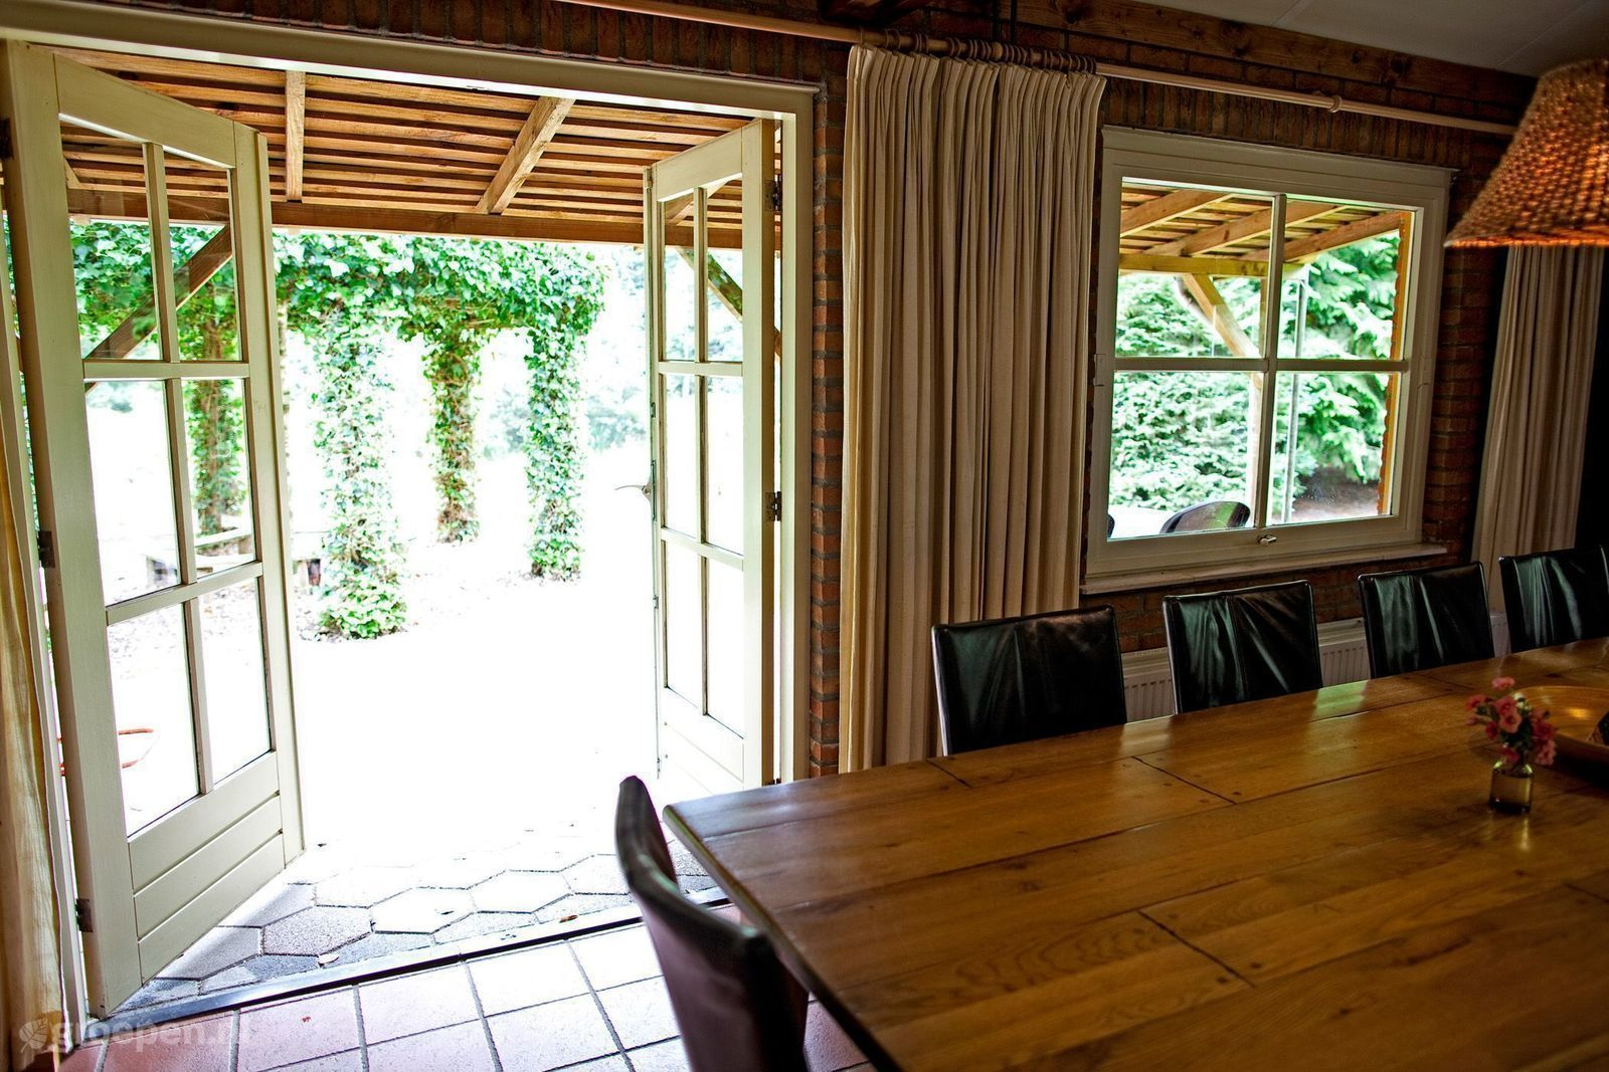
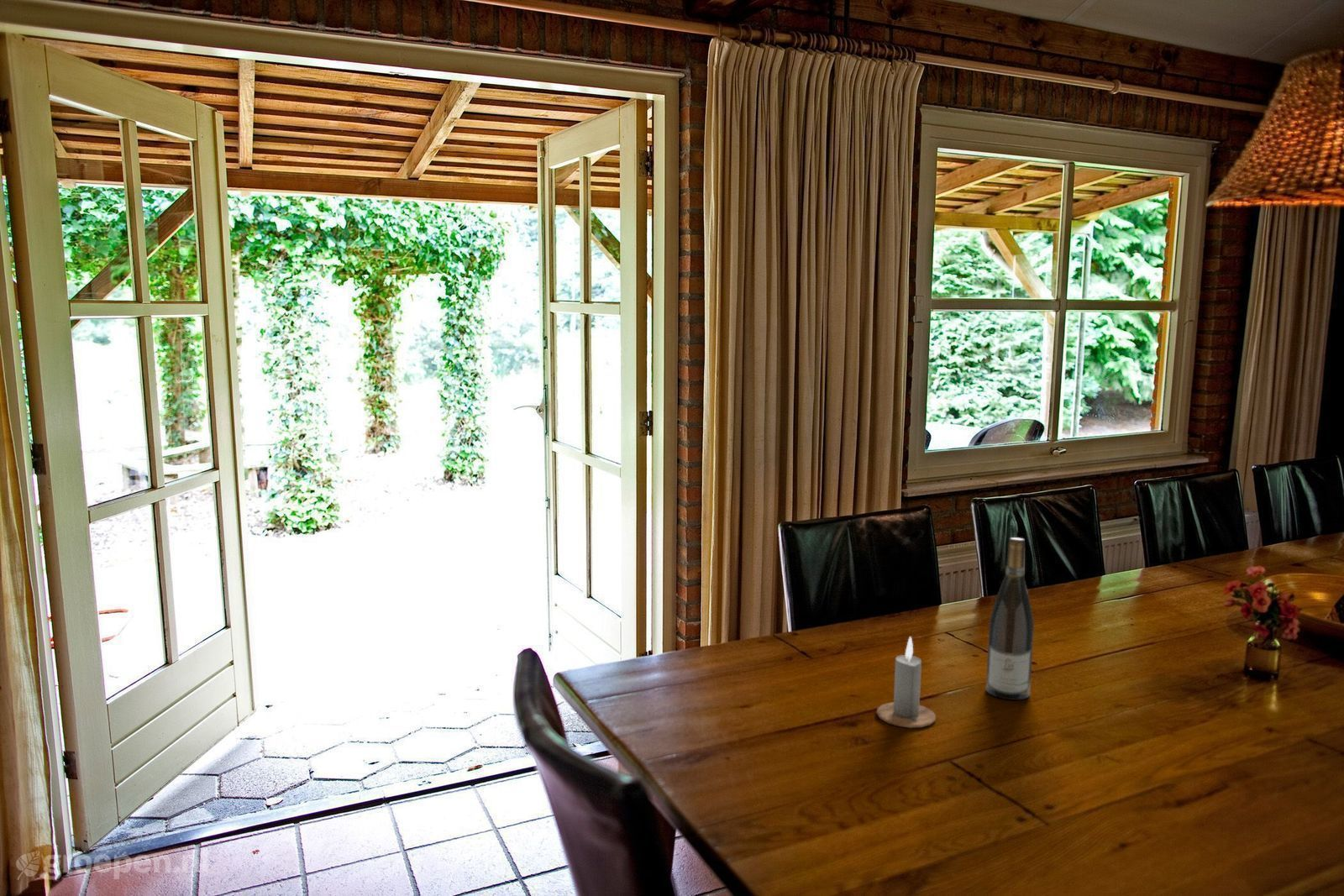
+ candle [876,636,937,729]
+ wine bottle [985,537,1035,701]
